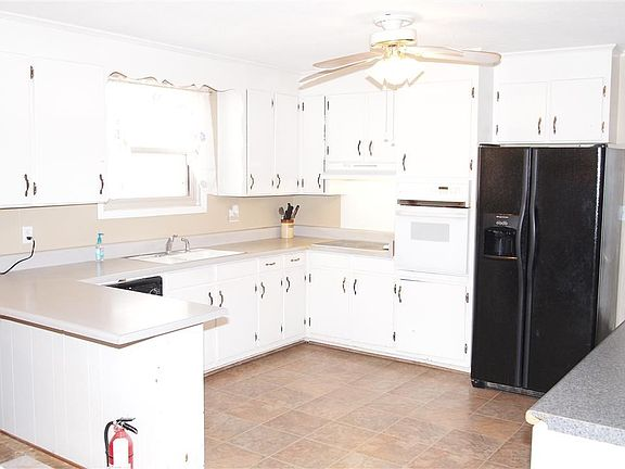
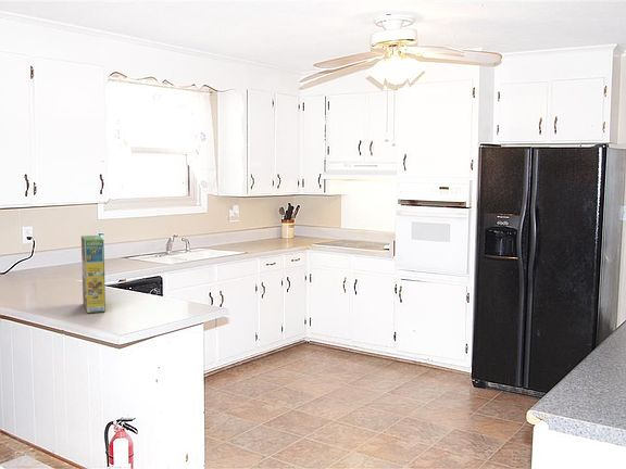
+ cereal box [80,234,107,314]
